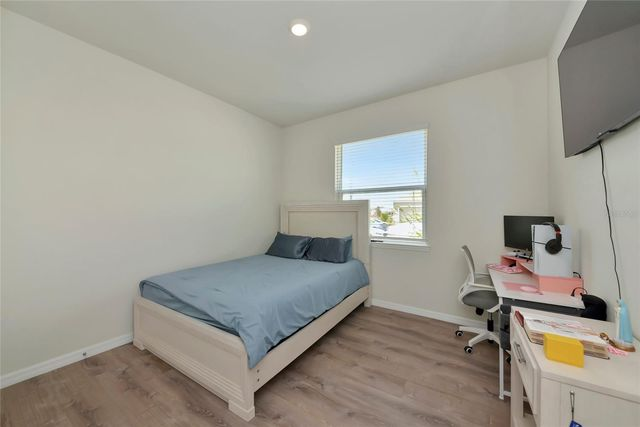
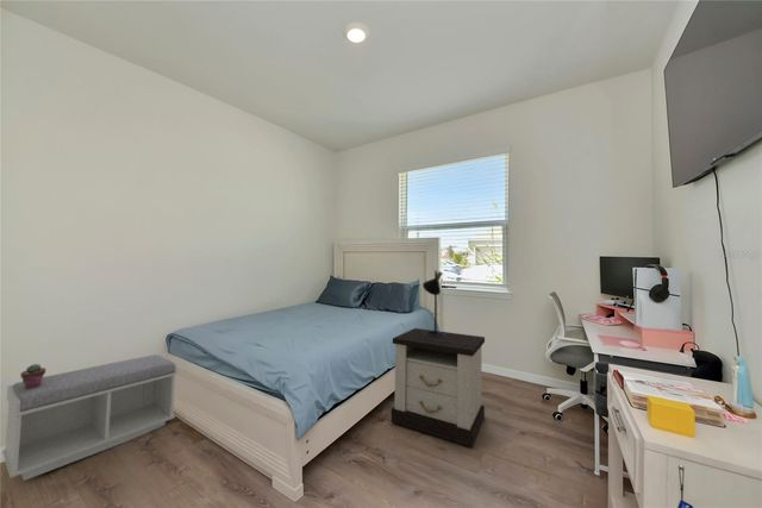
+ table lamp [421,270,445,337]
+ potted succulent [19,363,48,388]
+ bench [1,353,179,482]
+ nightstand [391,327,486,449]
